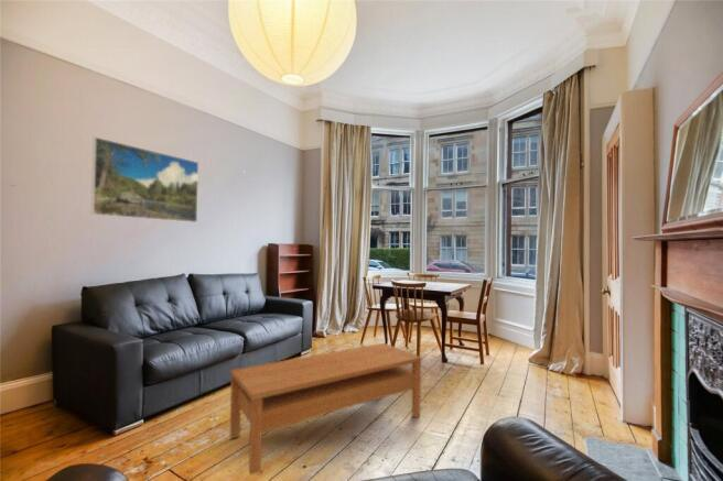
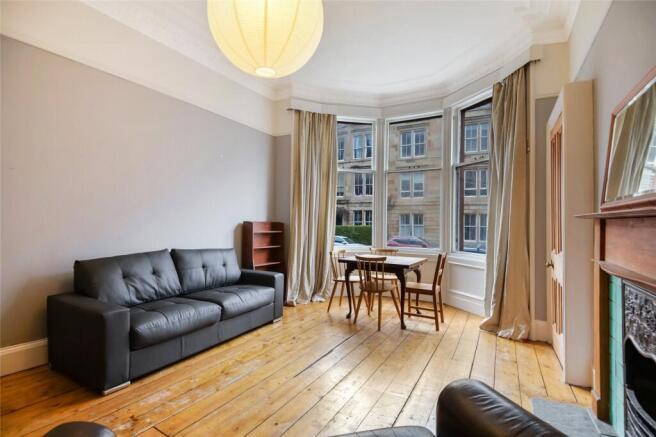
- coffee table [229,342,422,475]
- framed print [90,136,199,223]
